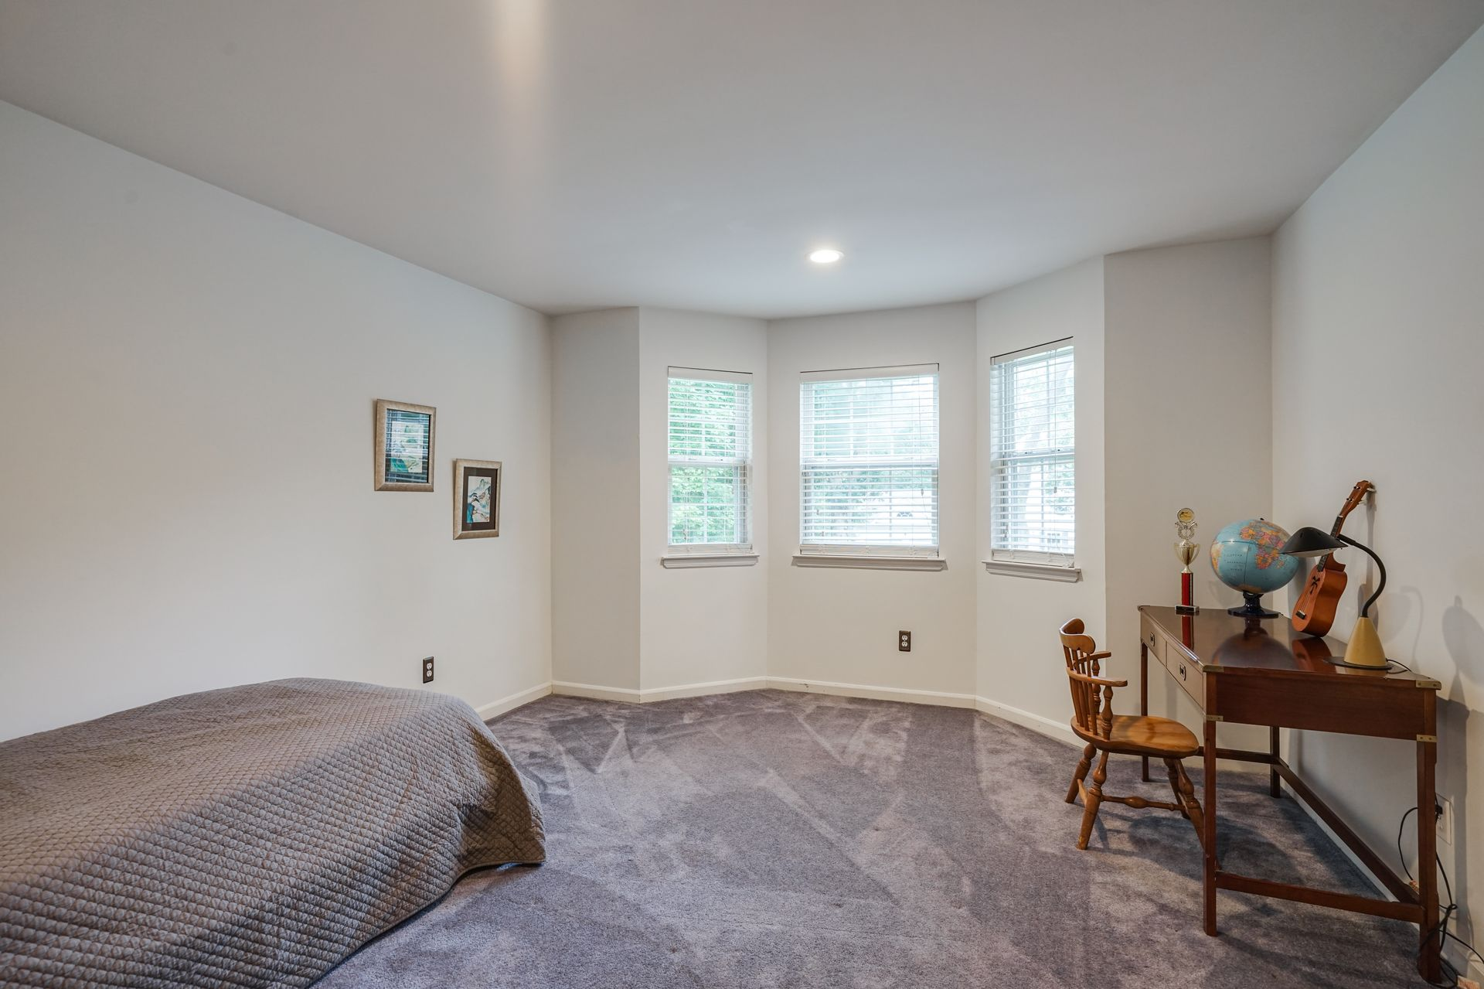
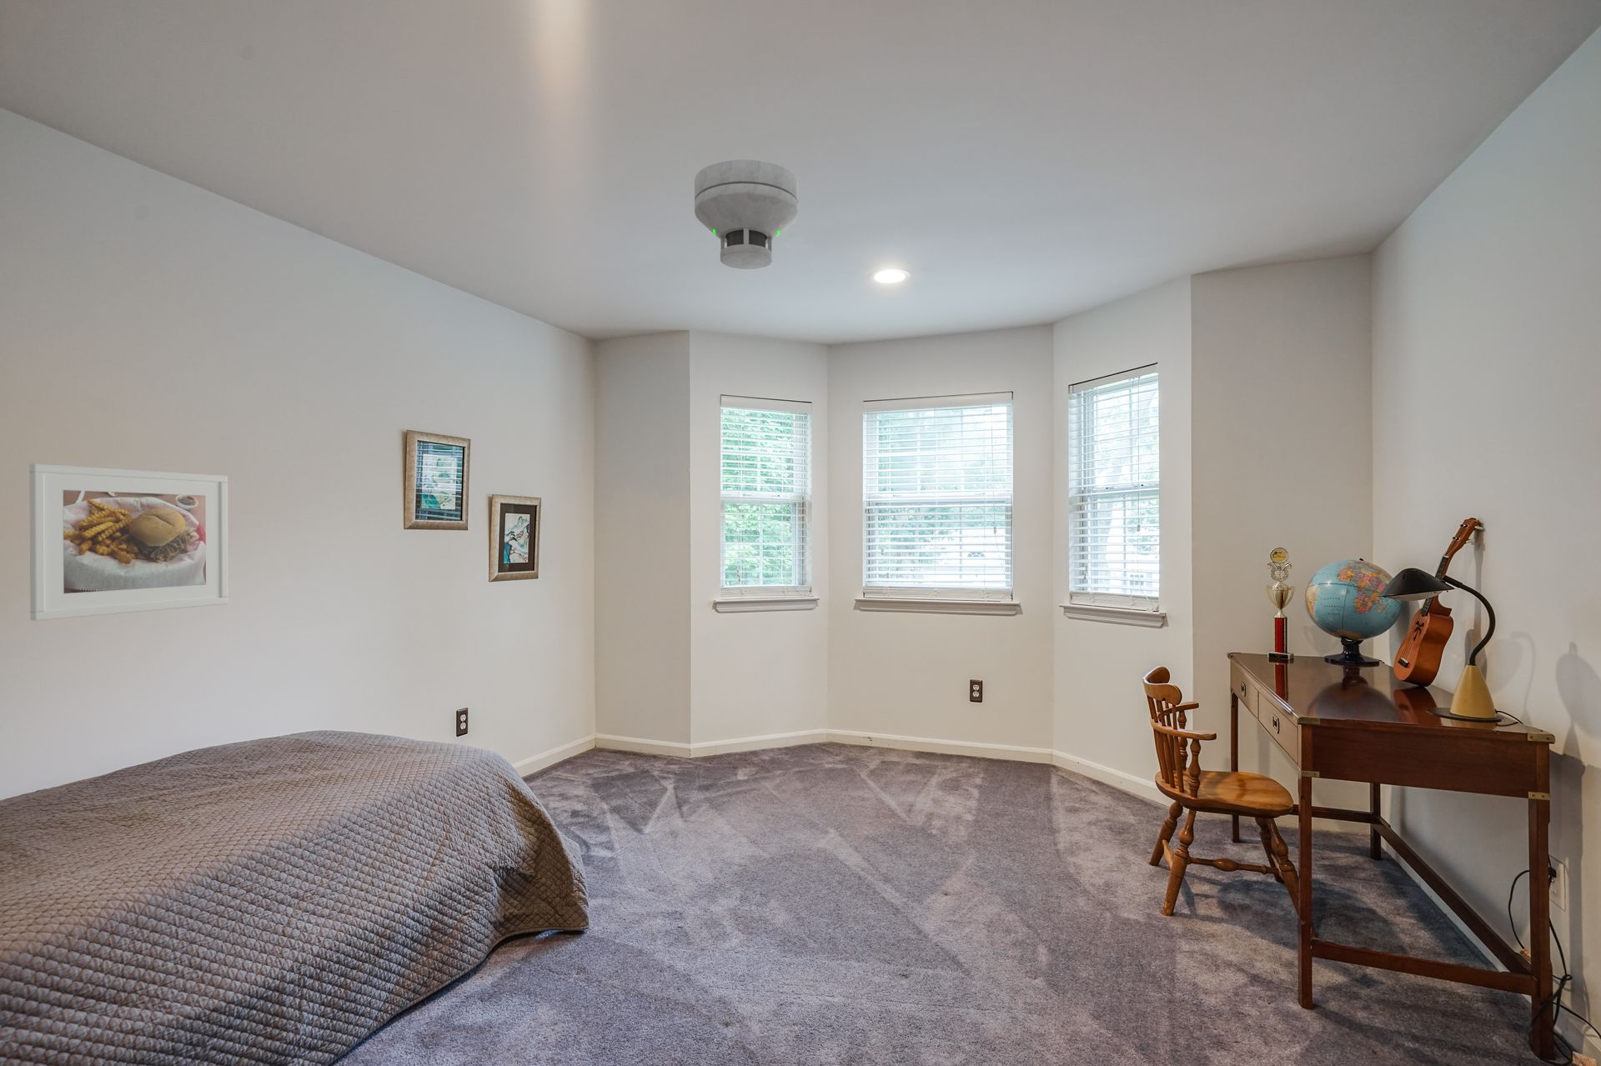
+ smoke detector [694,159,800,270]
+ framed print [29,463,230,622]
